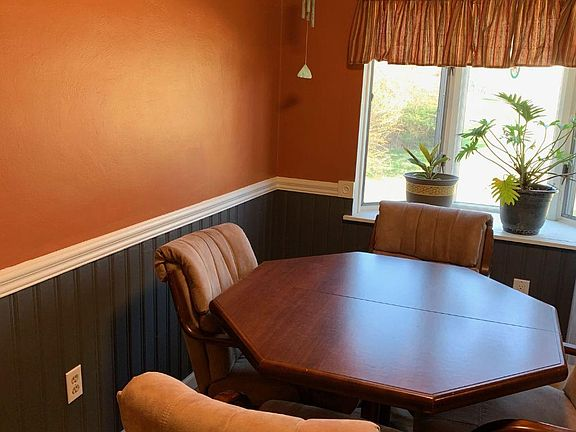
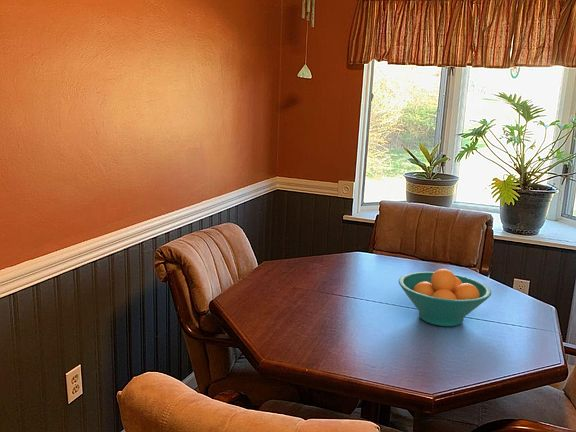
+ fruit bowl [398,268,492,327]
